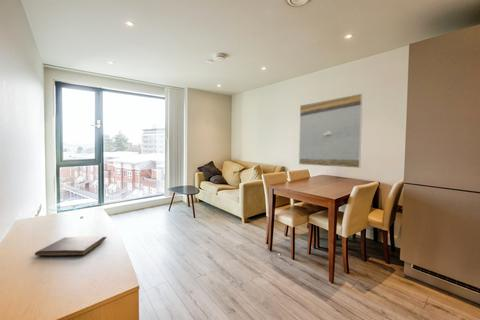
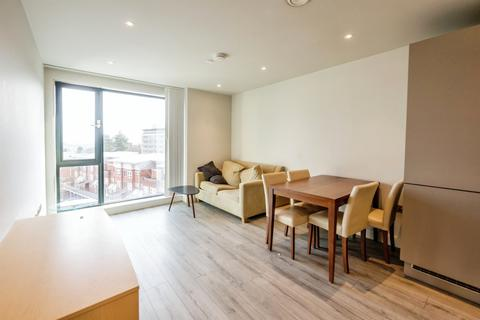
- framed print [298,93,363,169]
- book [34,235,108,257]
